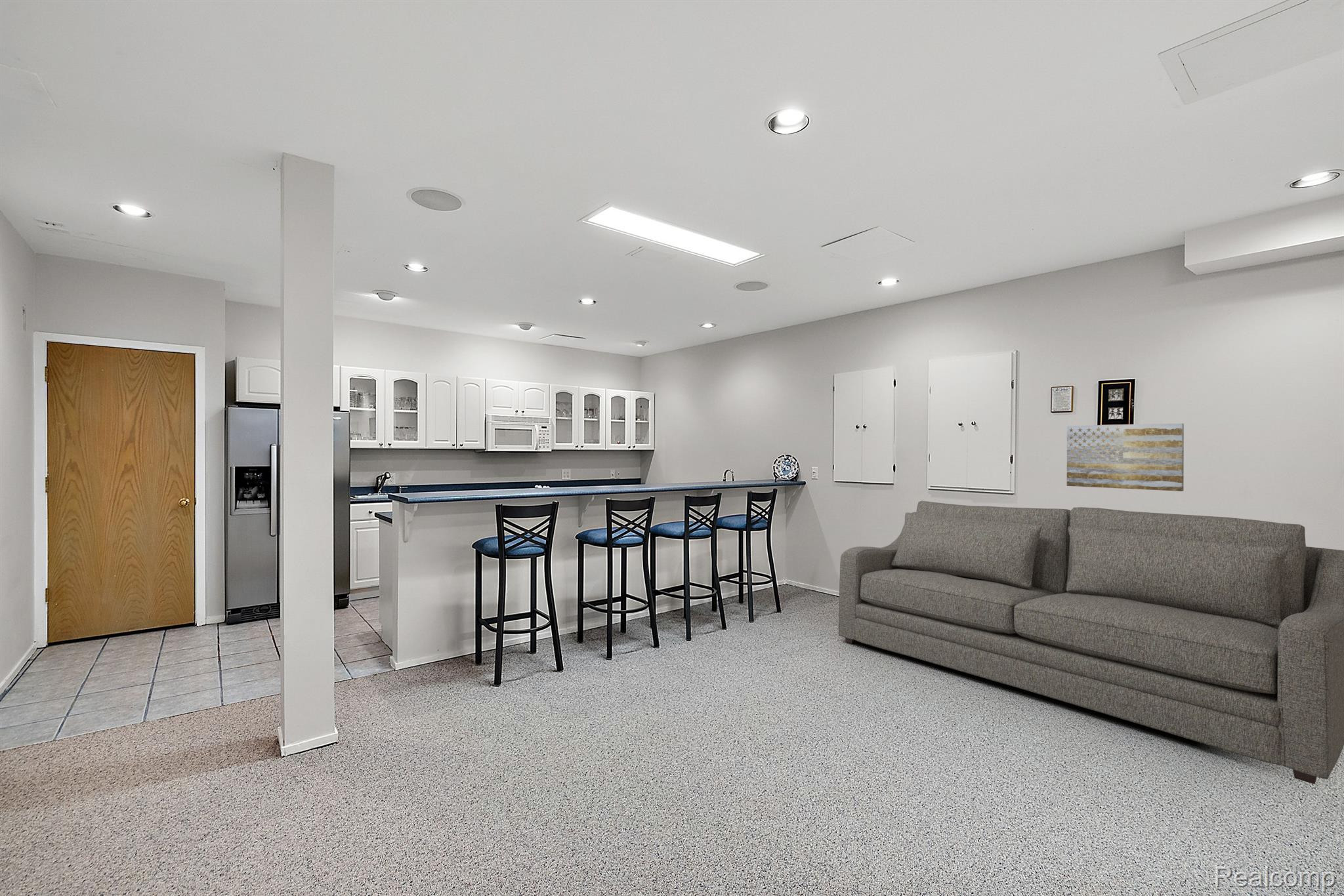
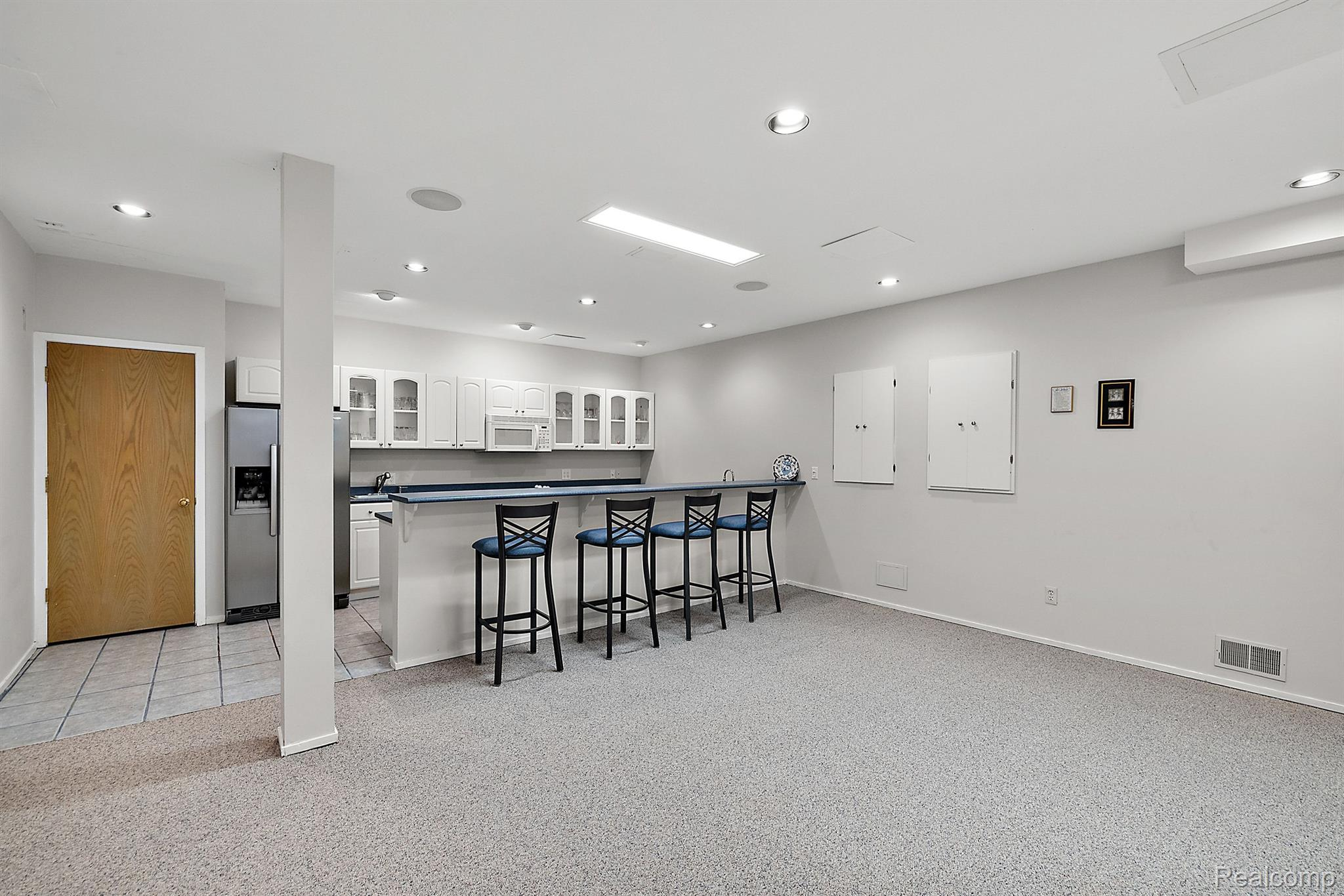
- wall art [1066,423,1185,492]
- sofa [838,500,1344,784]
